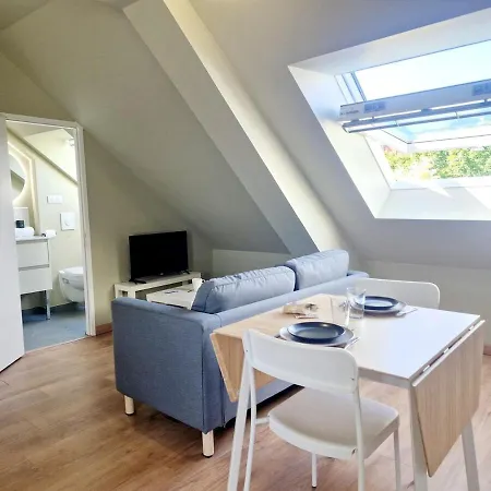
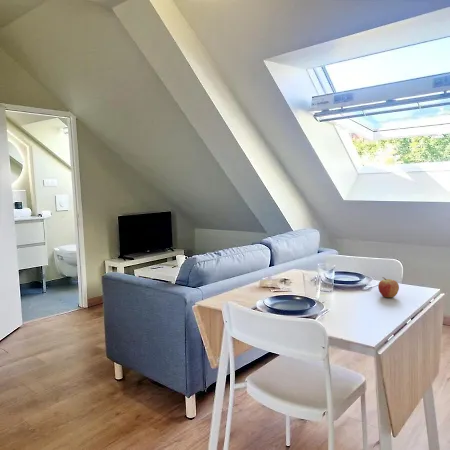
+ fruit [377,276,400,298]
